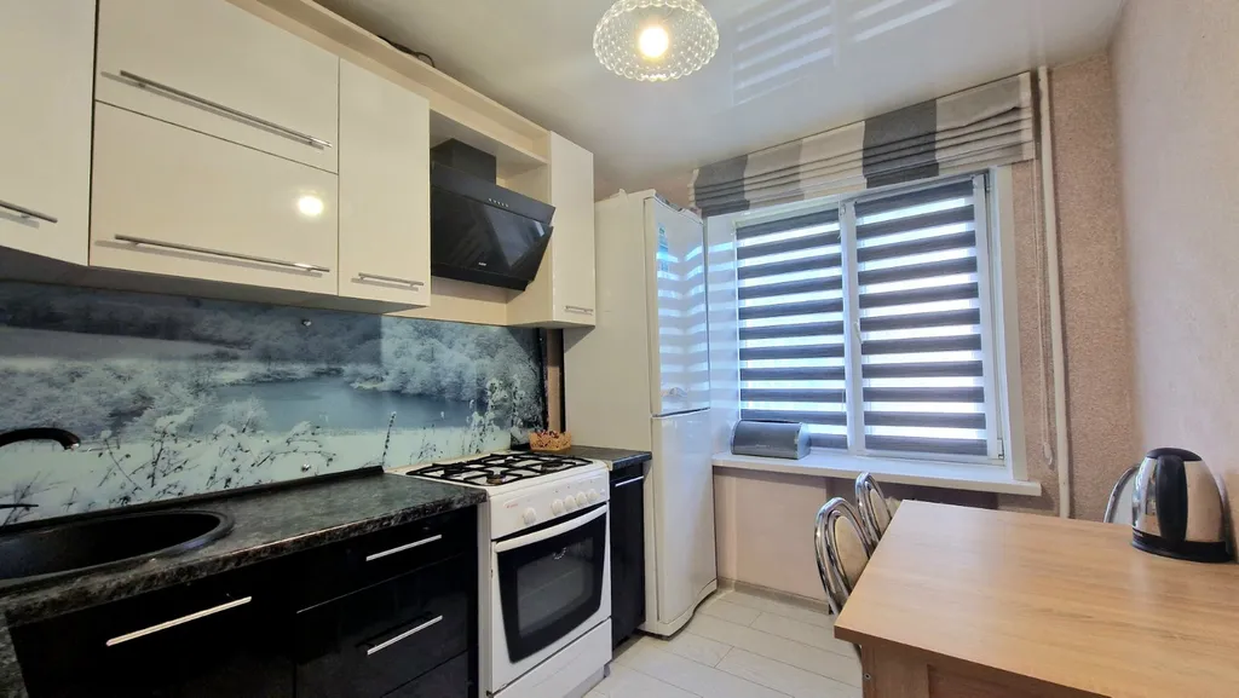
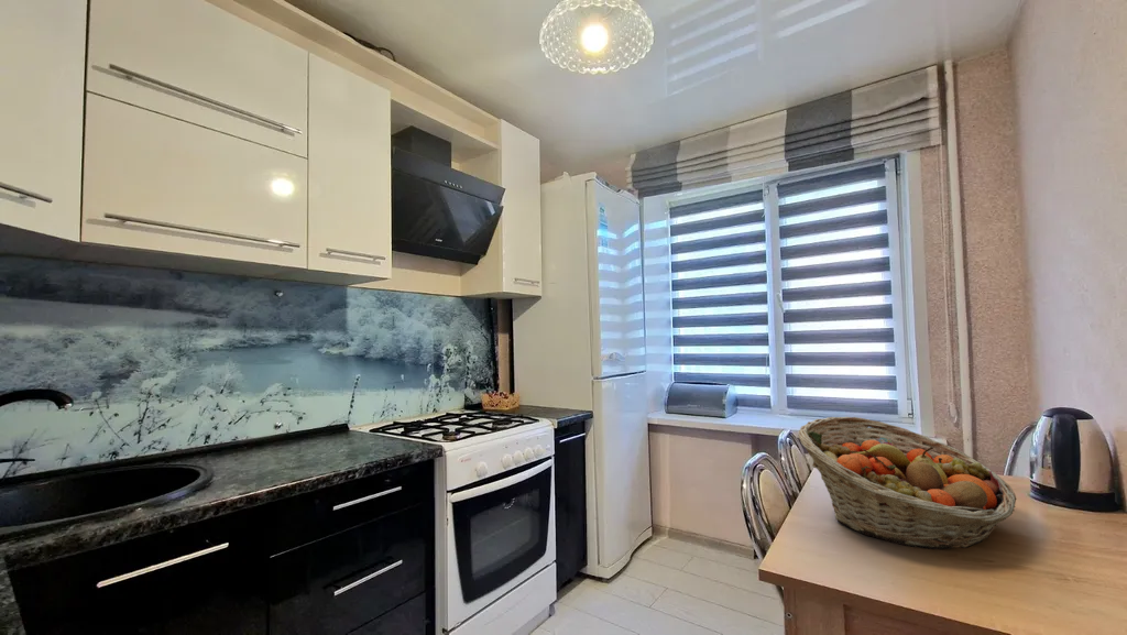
+ fruit basket [797,416,1018,550]
